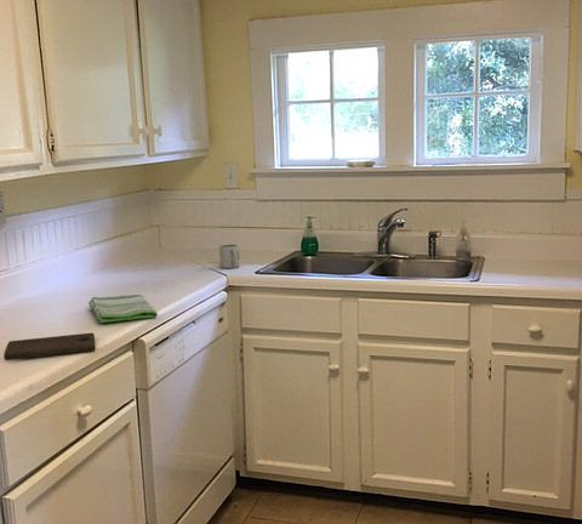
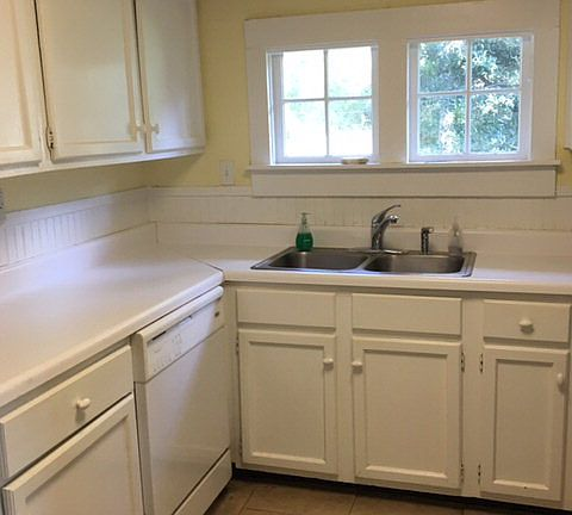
- cutting board [2,331,97,361]
- dish towel [87,294,159,324]
- cup [218,244,240,269]
